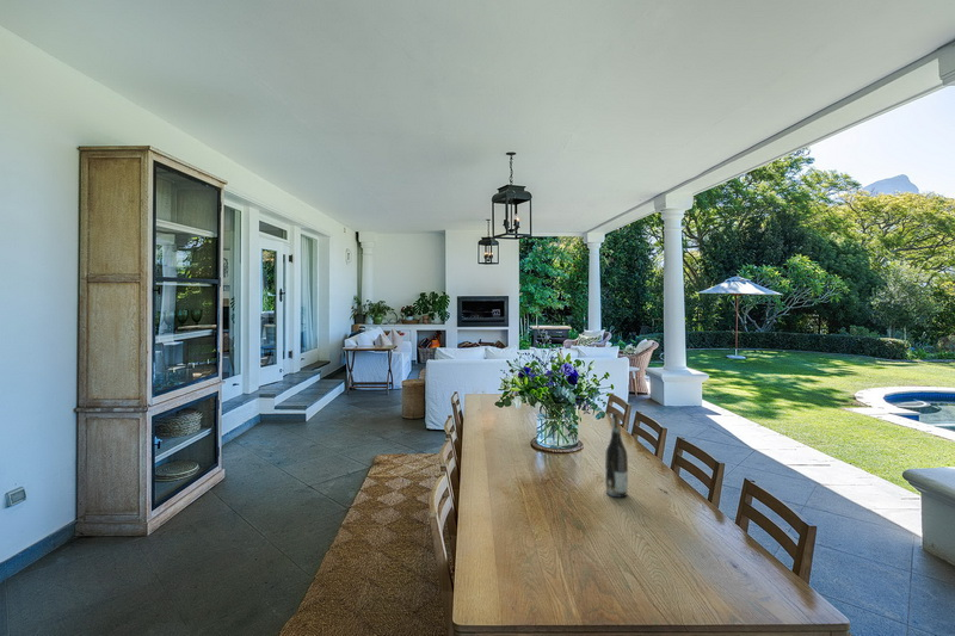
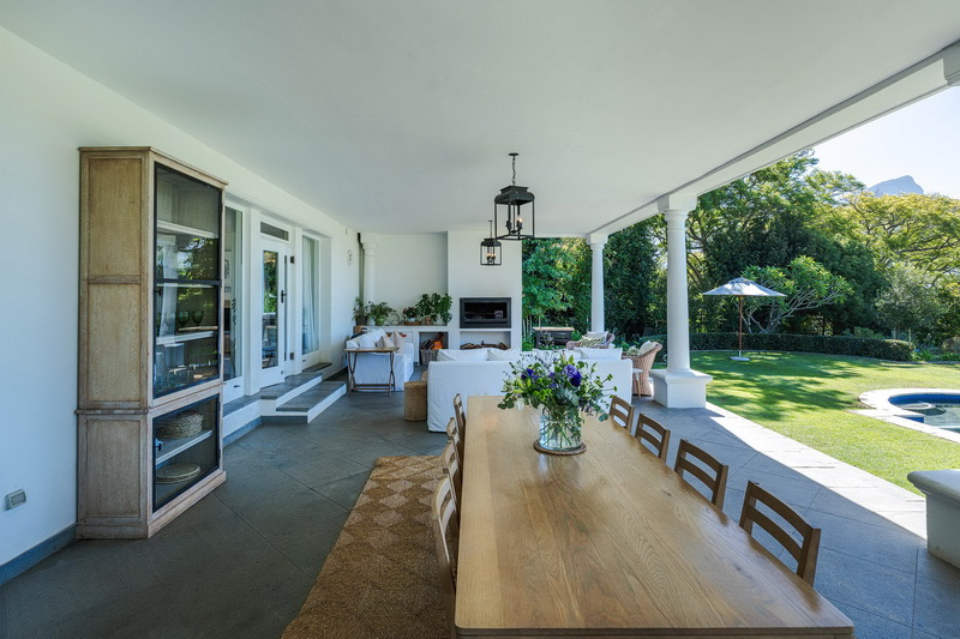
- wine bottle [604,410,629,499]
